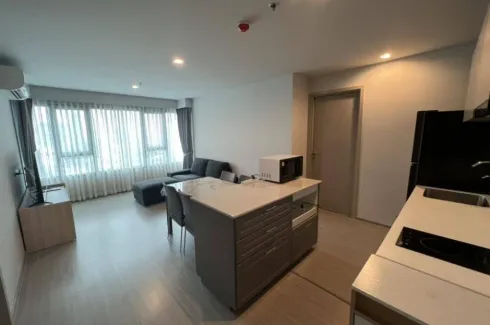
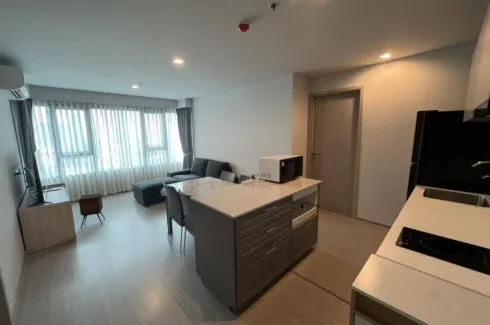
+ side table [78,192,106,229]
